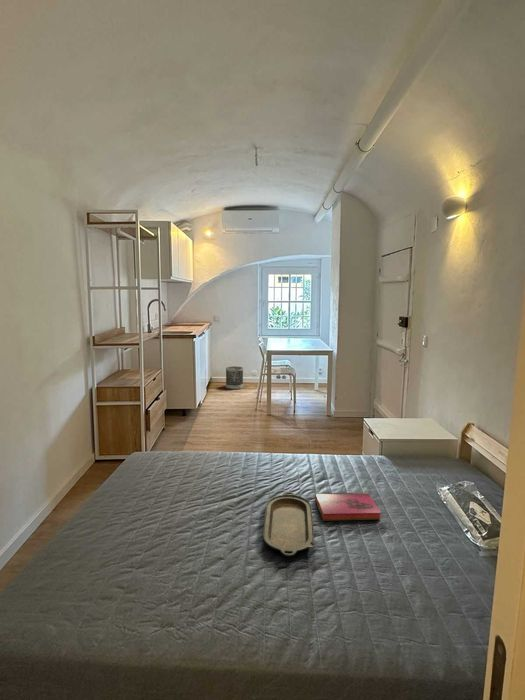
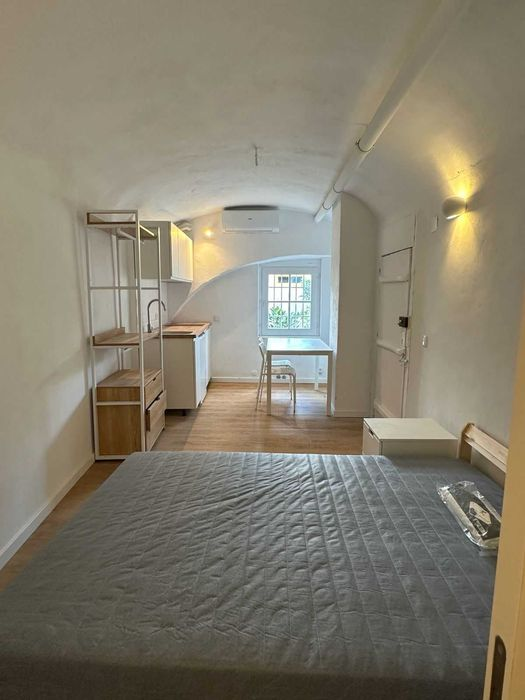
- wastebasket [225,365,244,390]
- hardback book [314,491,382,522]
- serving tray [262,491,315,557]
